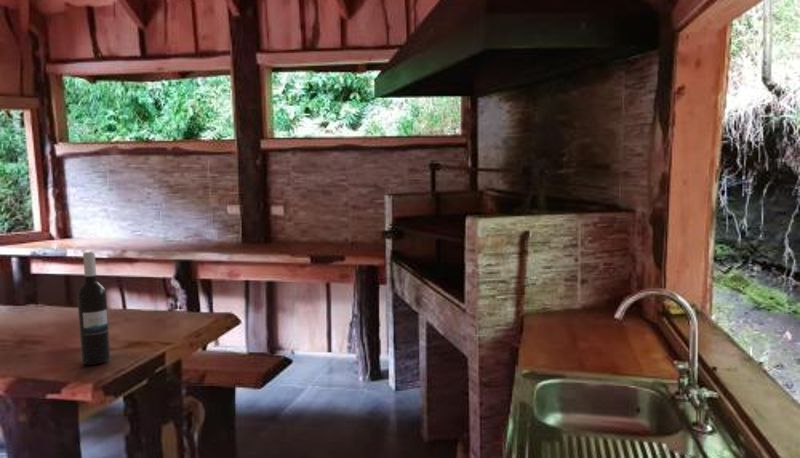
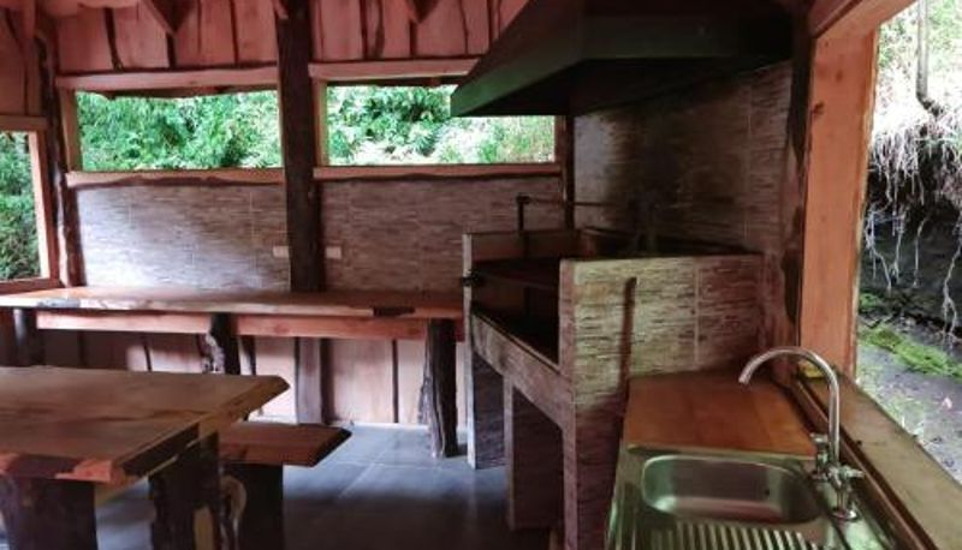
- wine bottle [76,251,111,366]
